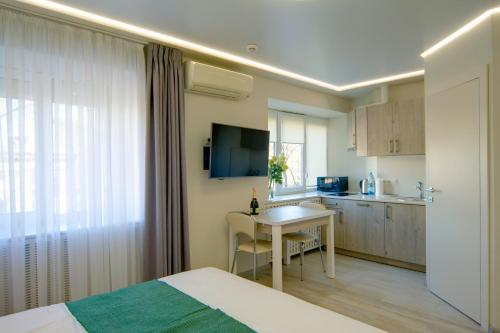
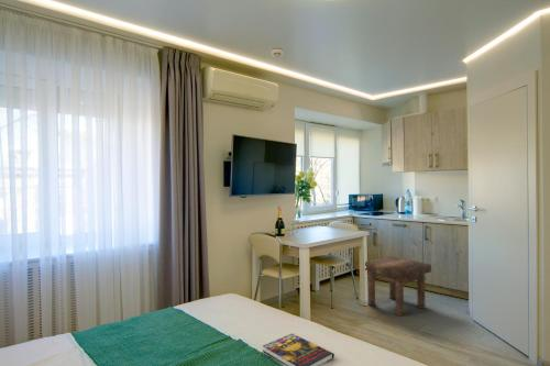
+ stool [364,255,432,318]
+ book [262,333,336,366]
